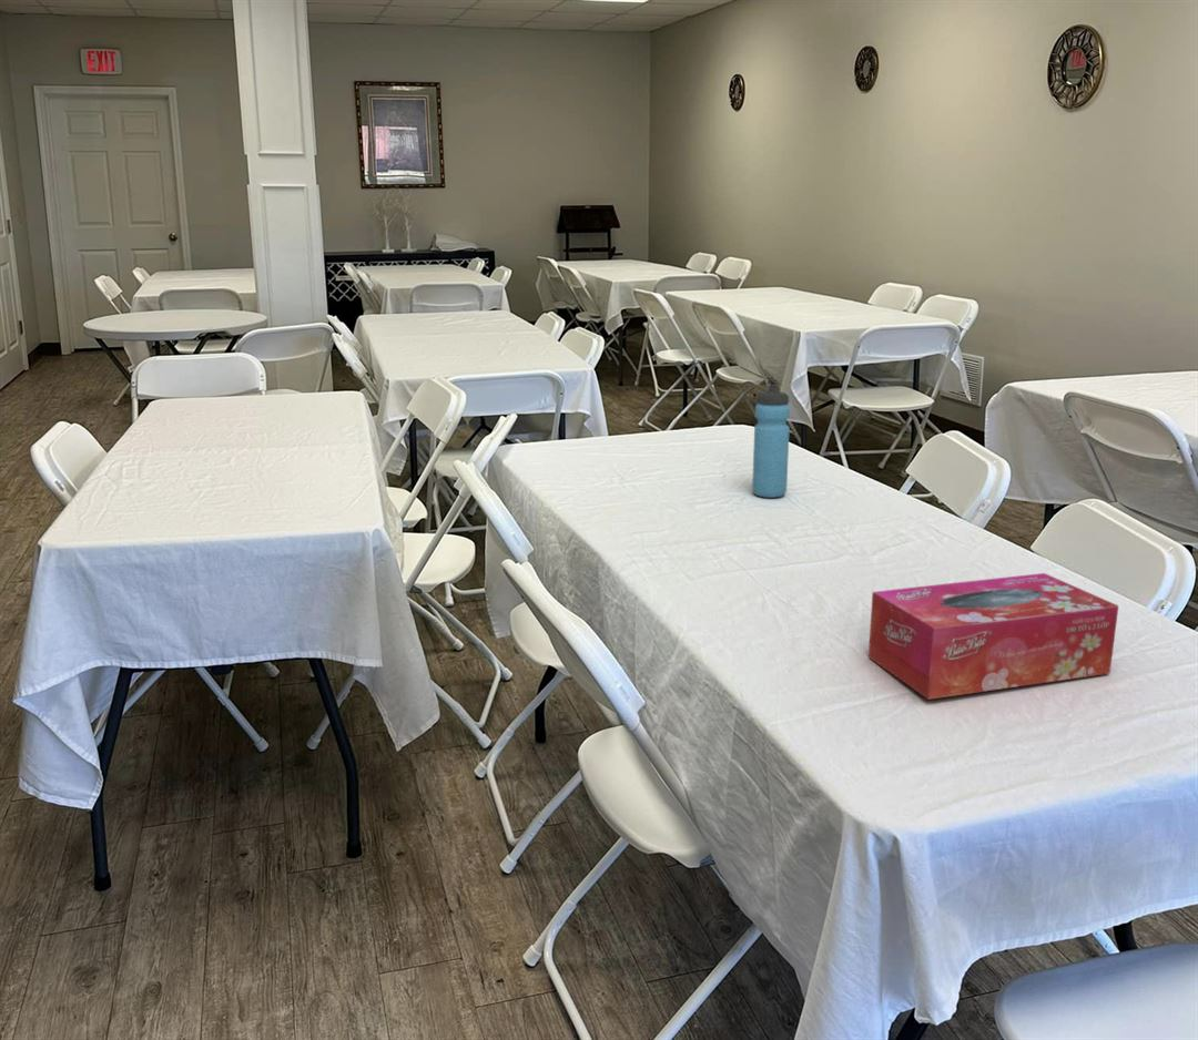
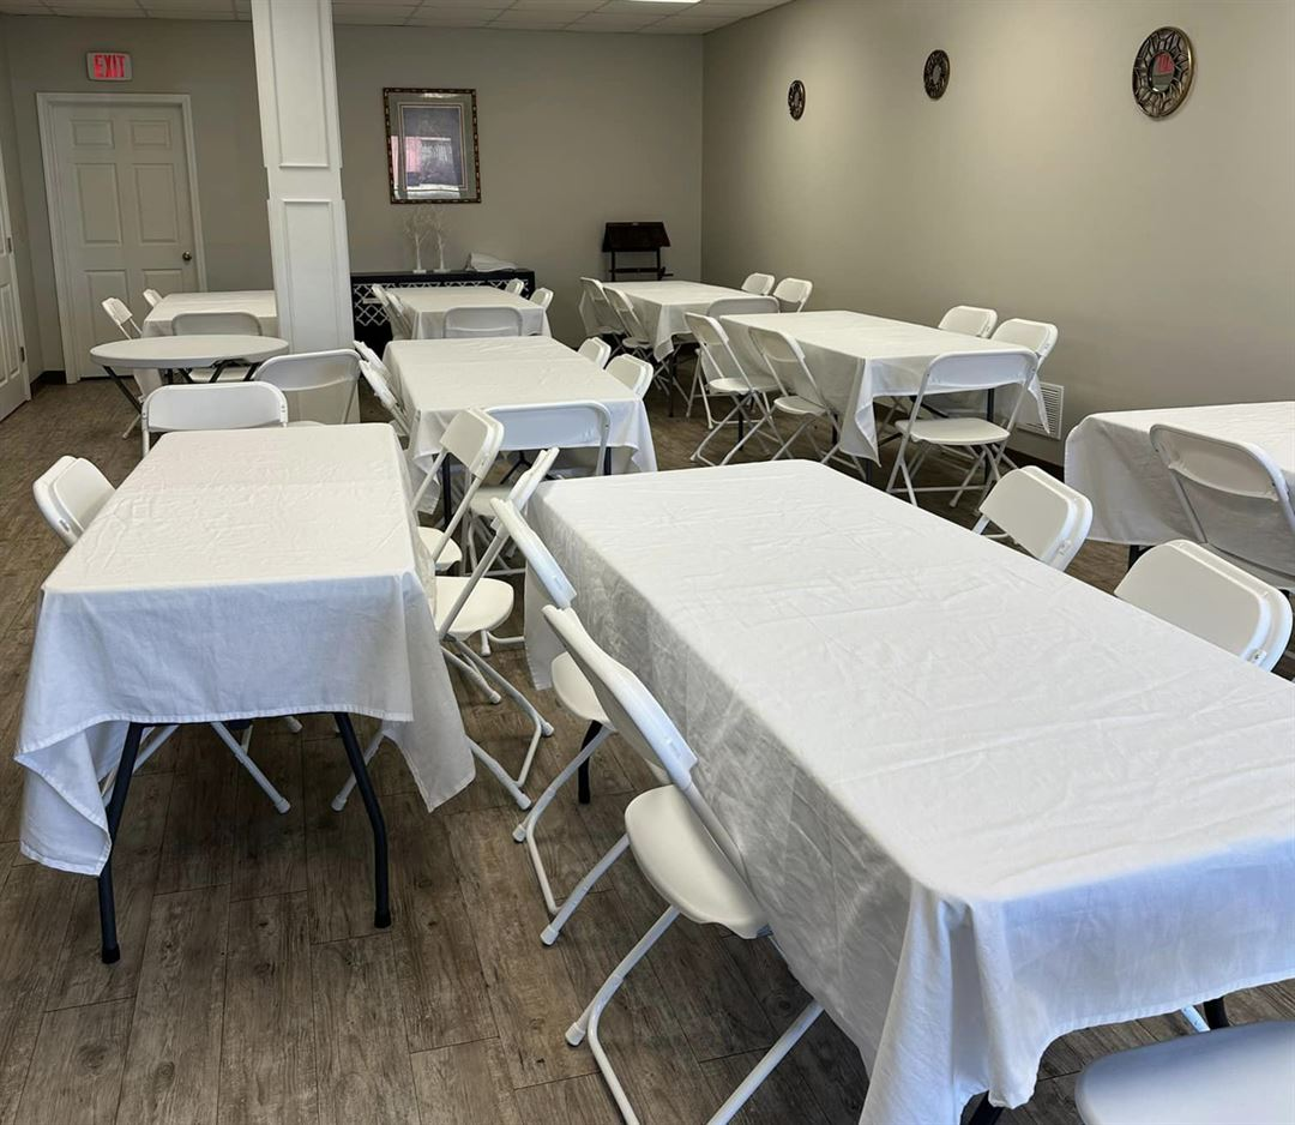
- water bottle [751,384,791,499]
- tissue box [867,572,1119,701]
